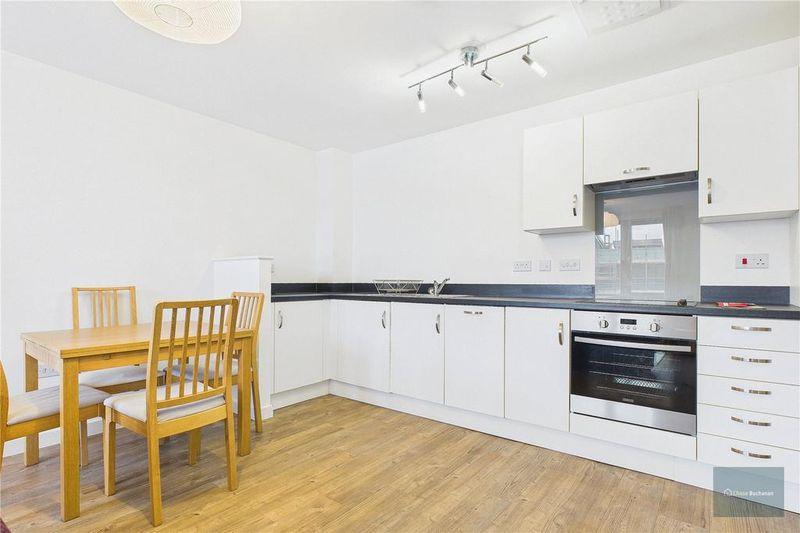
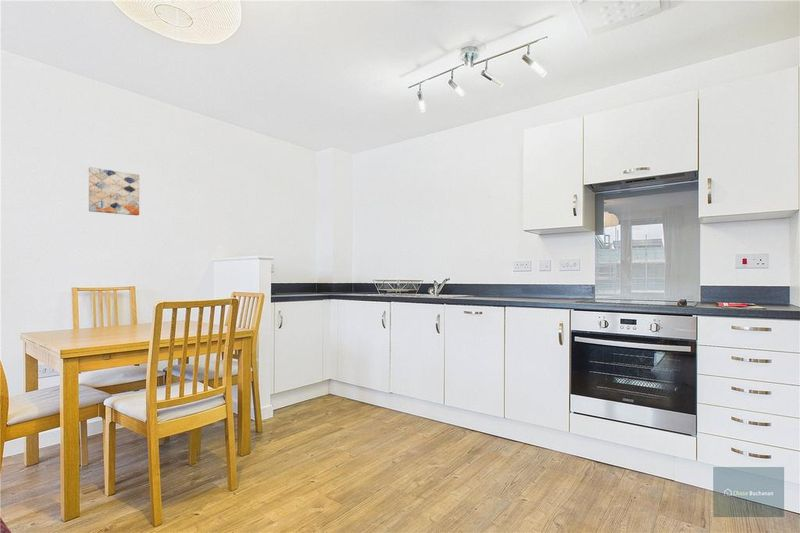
+ wall art [88,166,140,216]
